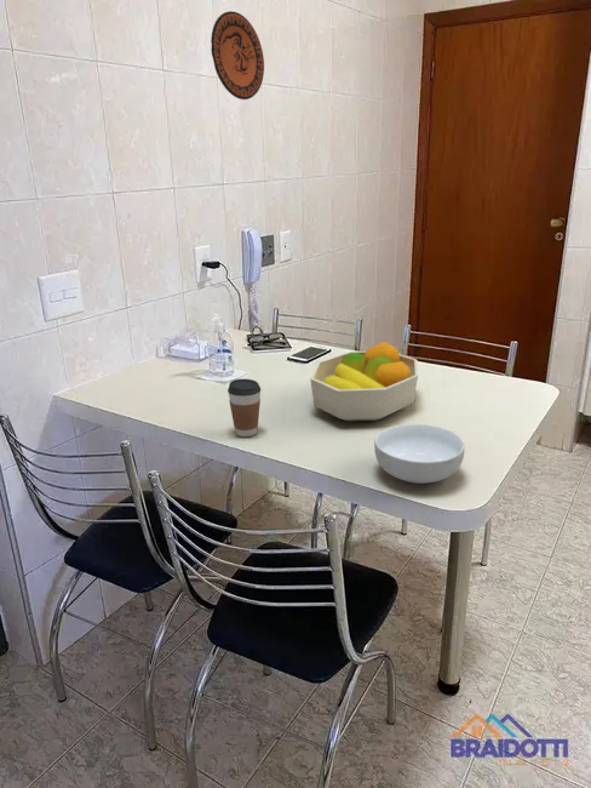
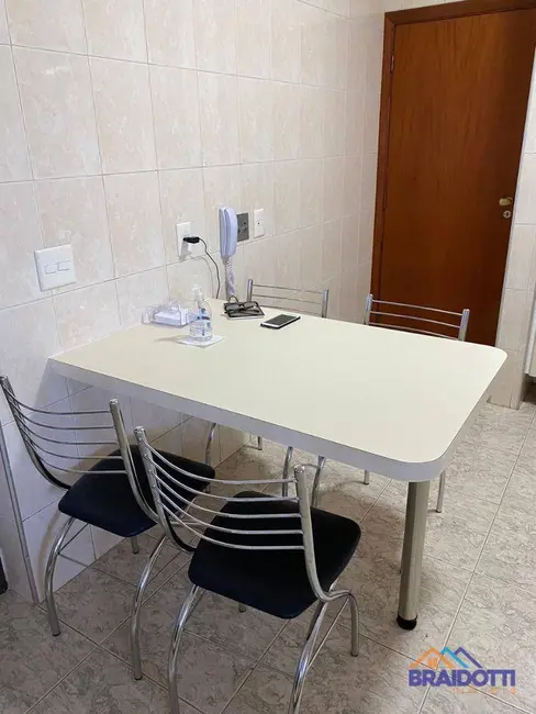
- cereal bowl [373,423,466,485]
- coffee cup [226,378,262,438]
- fruit bowl [309,341,419,422]
- decorative plate [210,10,265,101]
